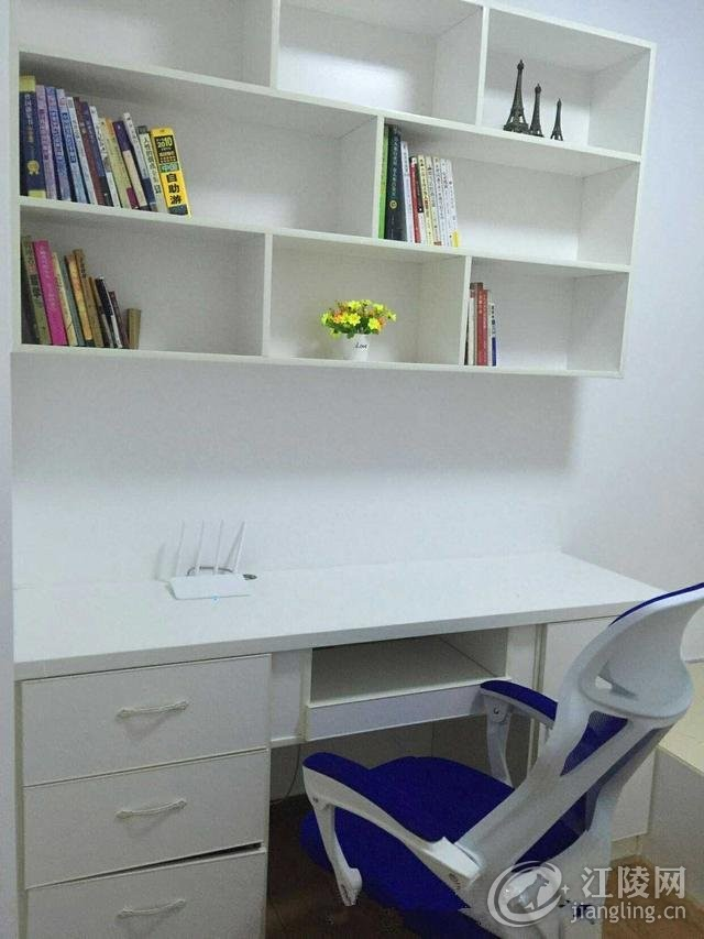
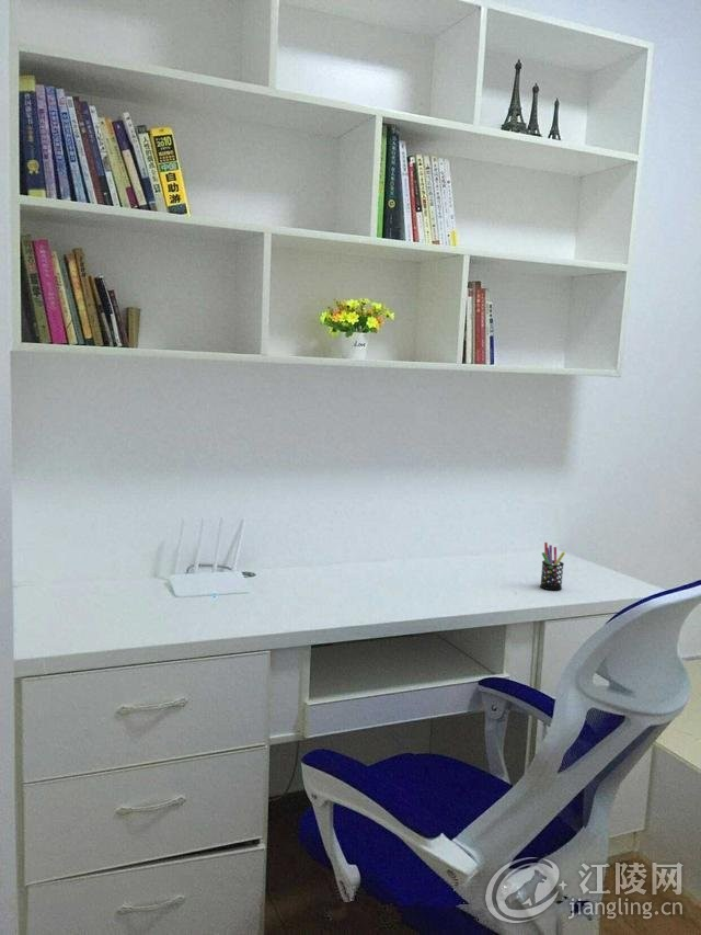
+ pen holder [539,541,566,591]
